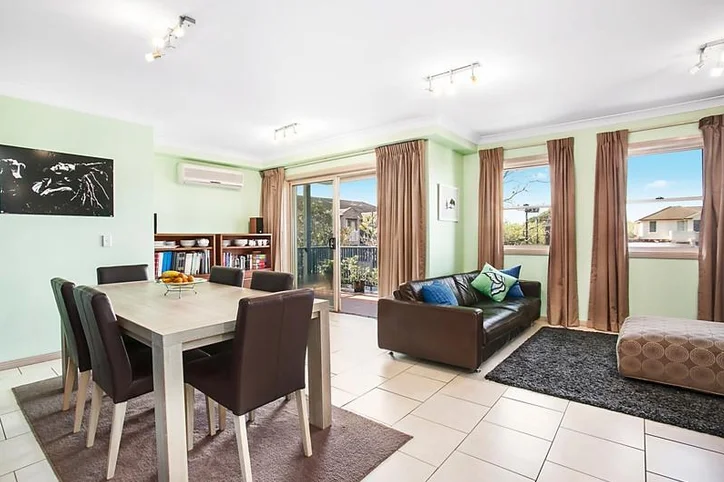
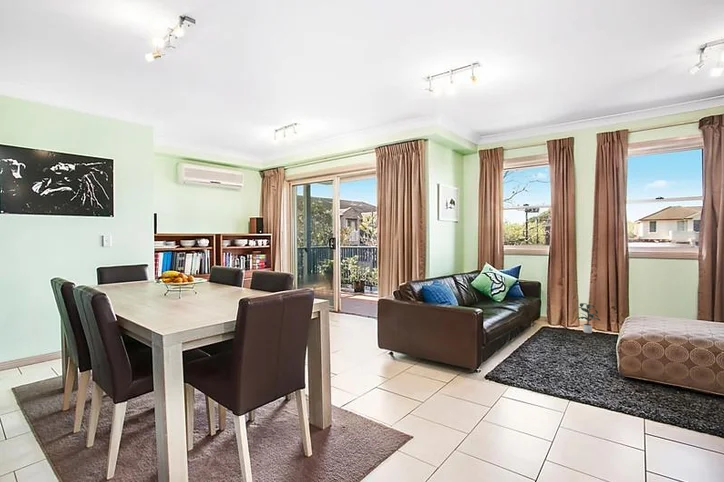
+ potted plant [577,302,601,334]
